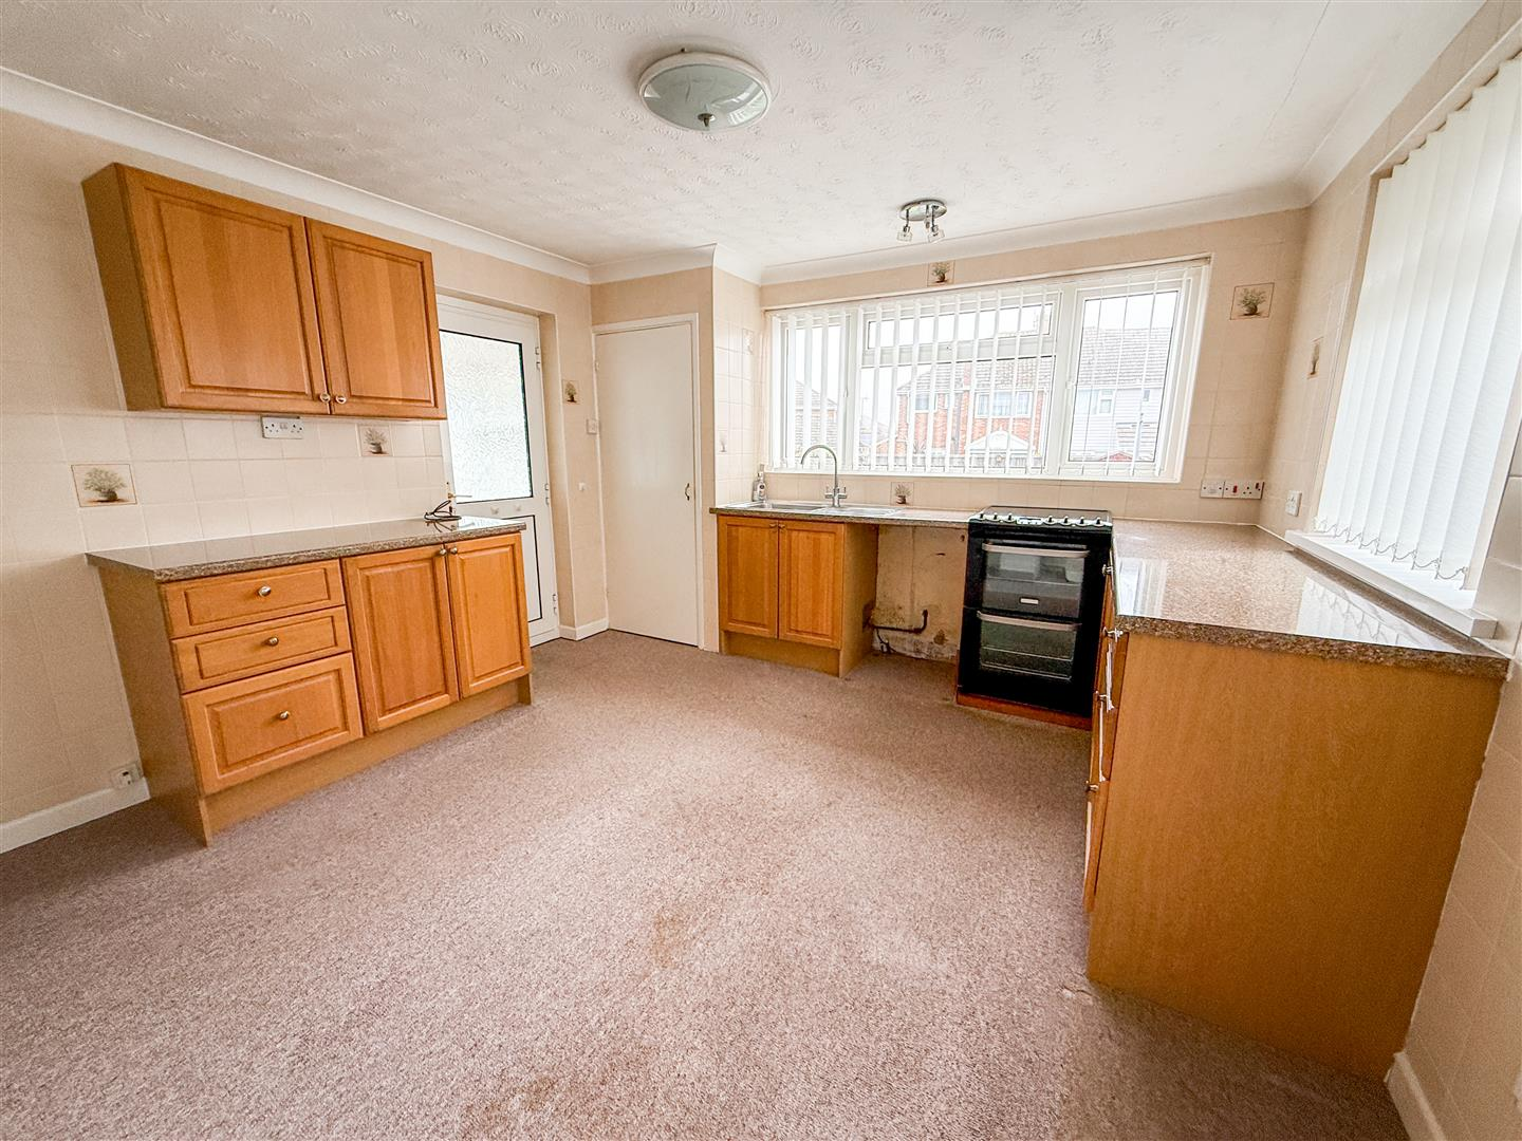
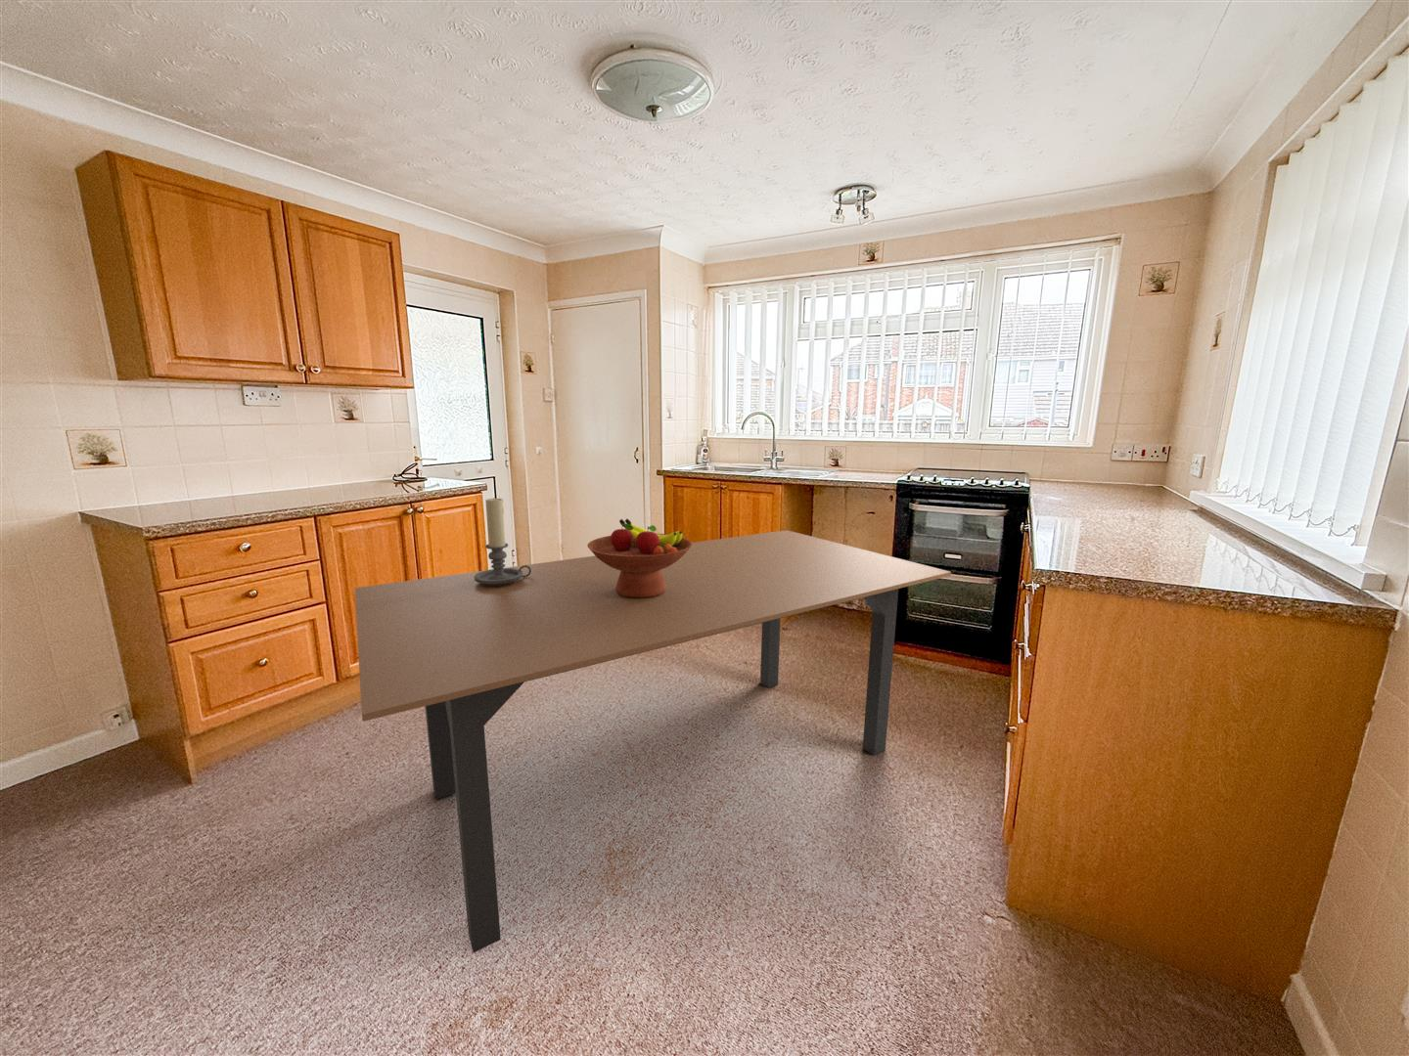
+ dining table [354,529,952,954]
+ fruit bowl [586,517,692,598]
+ candle holder [475,497,531,586]
